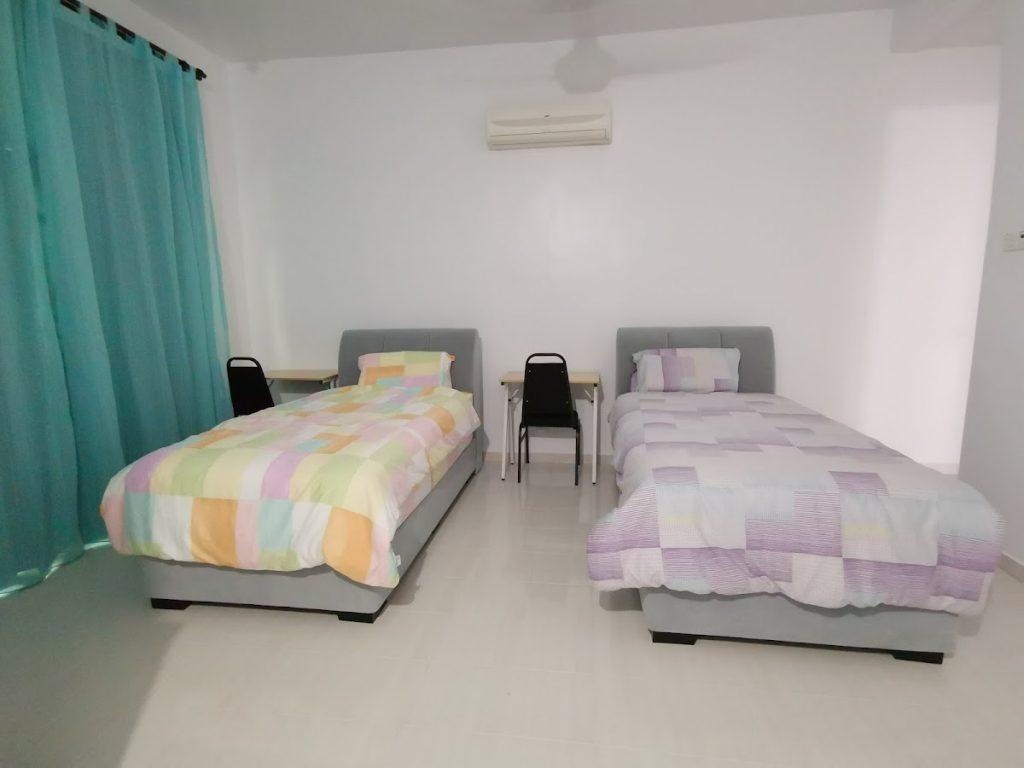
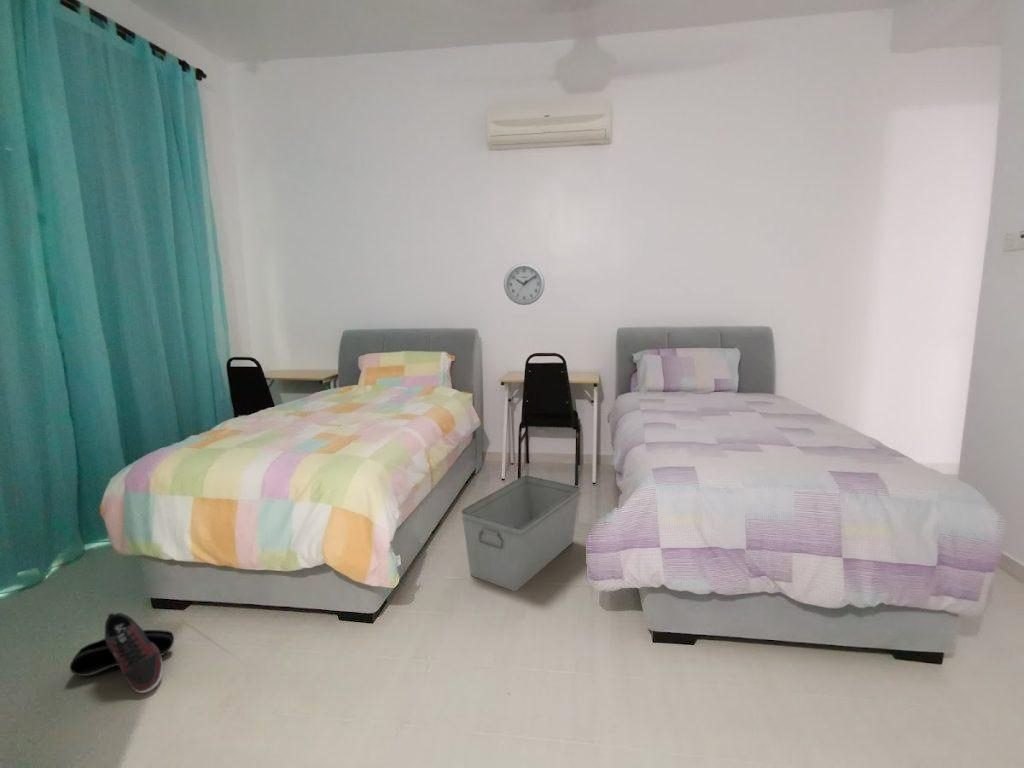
+ shoe [69,611,175,694]
+ wall clock [503,262,546,306]
+ storage bin [460,474,581,592]
